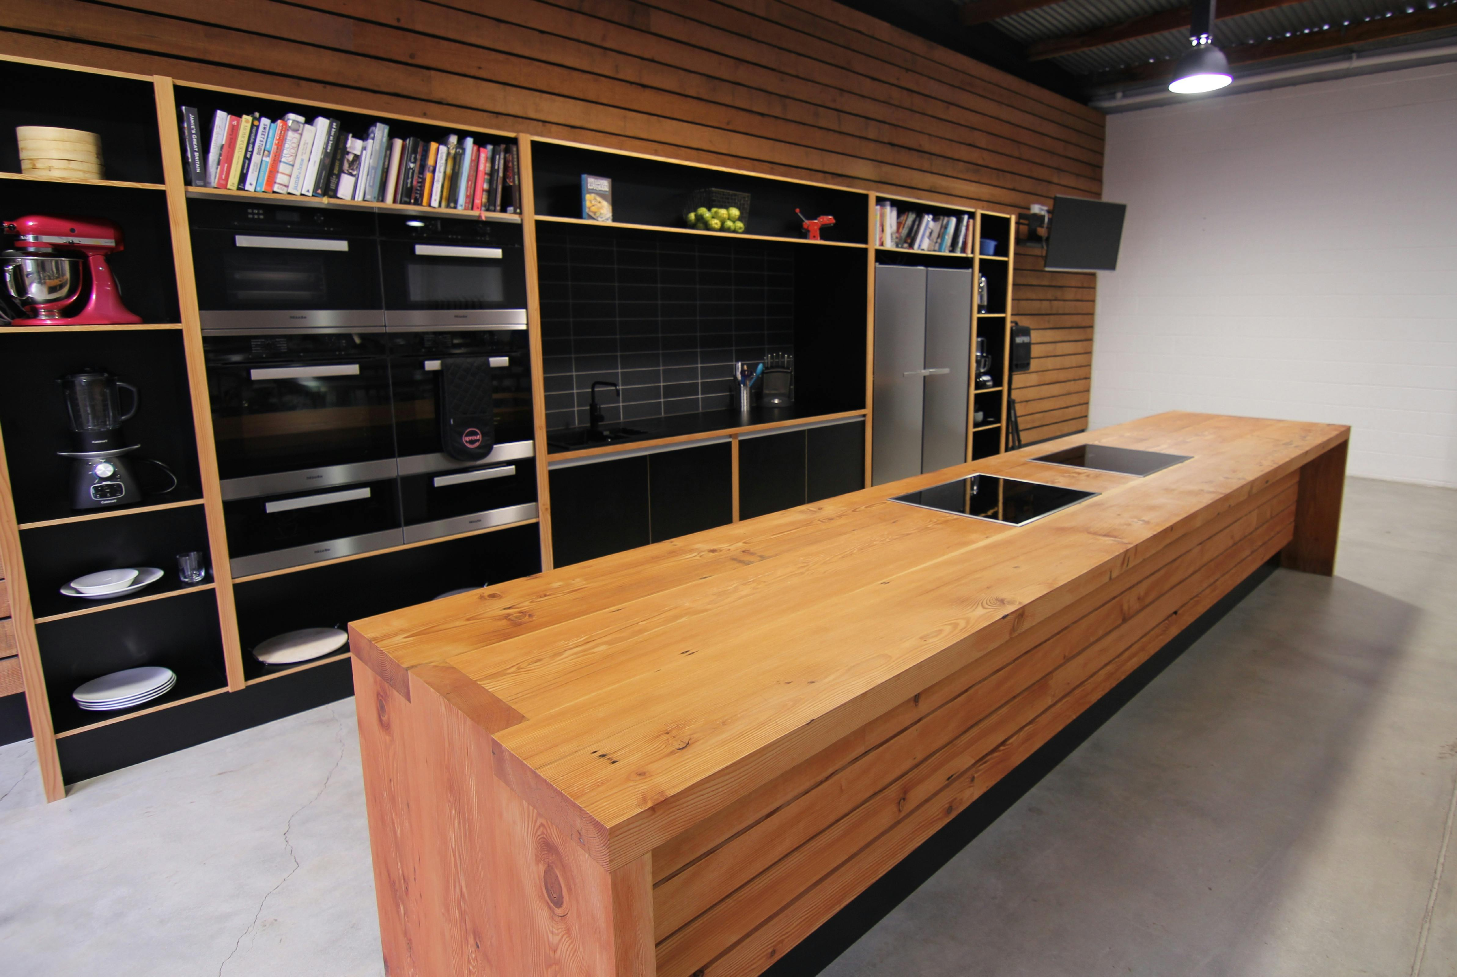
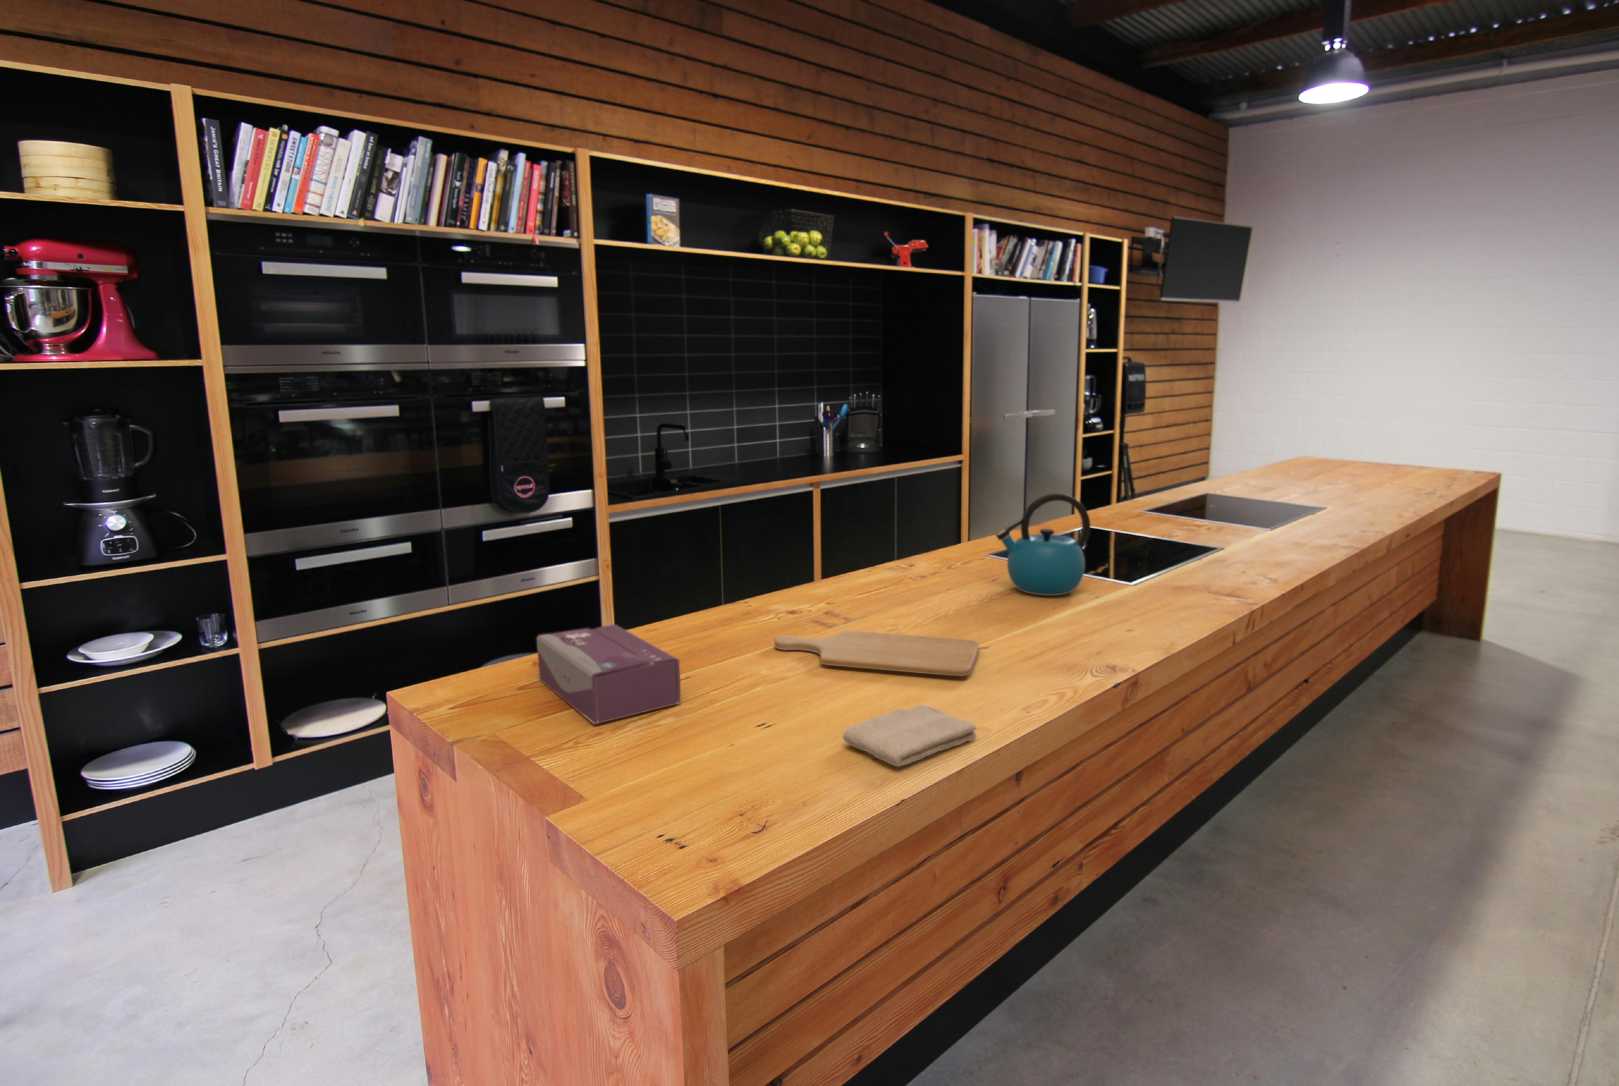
+ tissue box [537,624,681,725]
+ chopping board [774,630,979,676]
+ washcloth [842,704,977,767]
+ kettle [995,493,1091,596]
